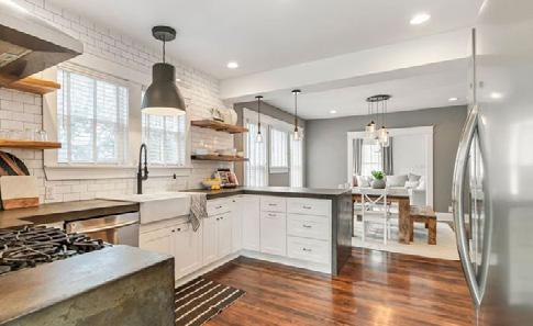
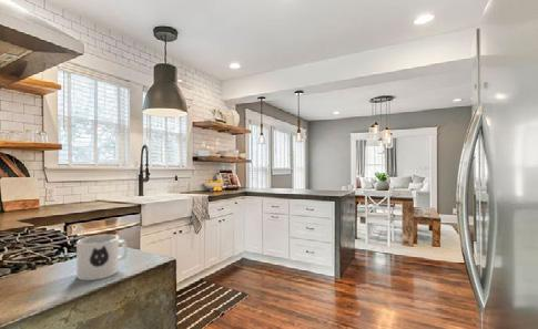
+ mug [75,234,128,281]
